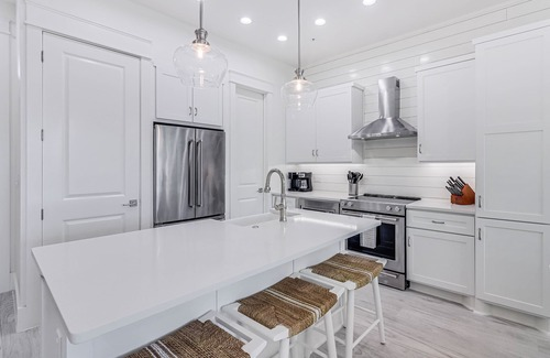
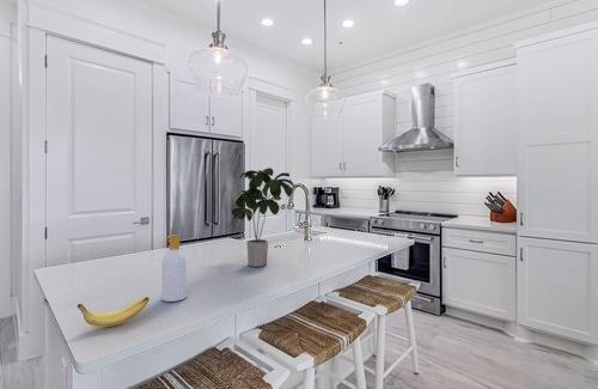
+ soap bottle [161,233,188,303]
+ potted plant [231,166,295,268]
+ banana [77,296,151,328]
